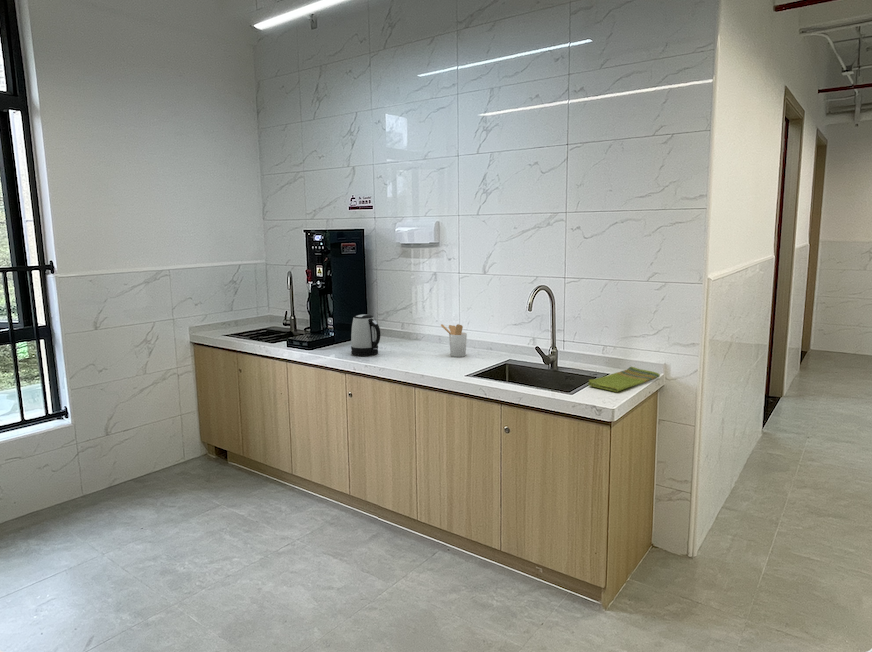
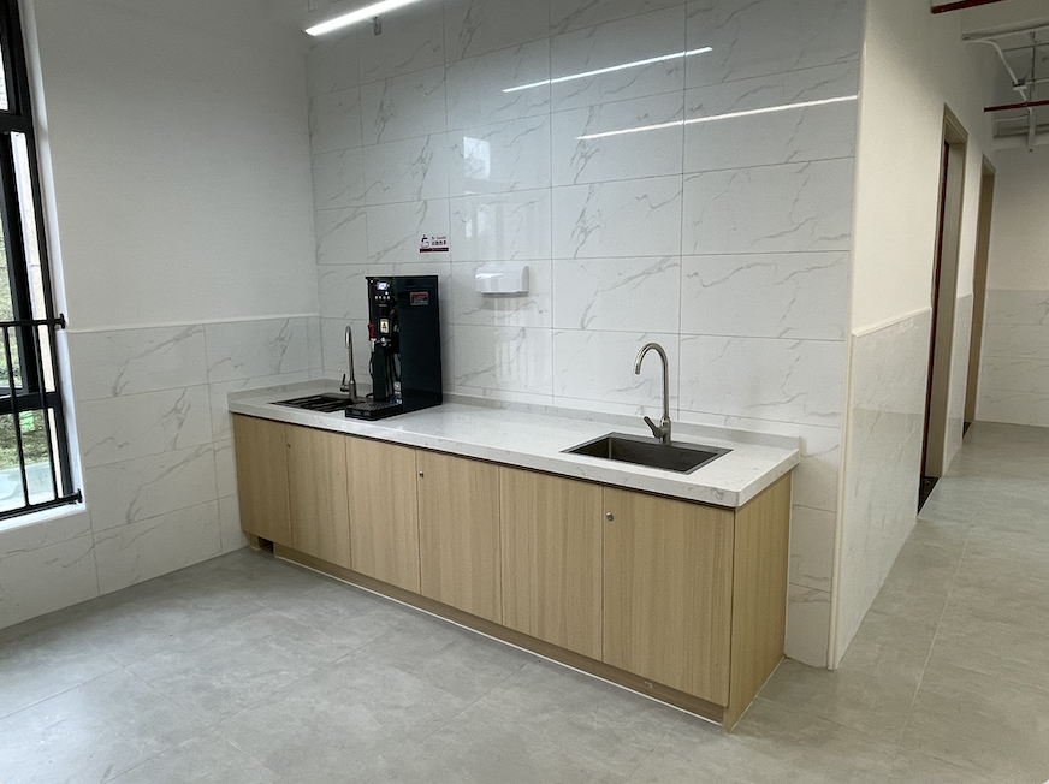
- utensil holder [440,323,468,358]
- kettle [350,314,381,357]
- dish towel [587,366,661,393]
